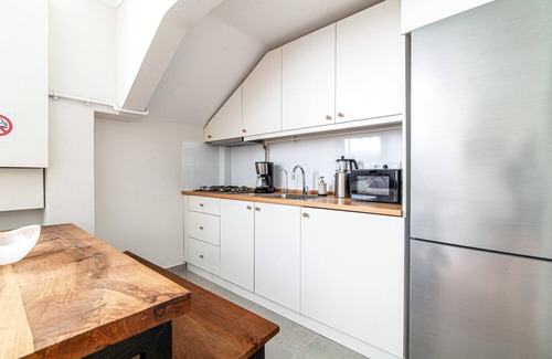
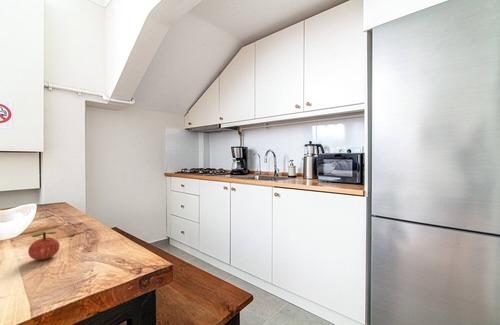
+ apple [27,231,61,261]
